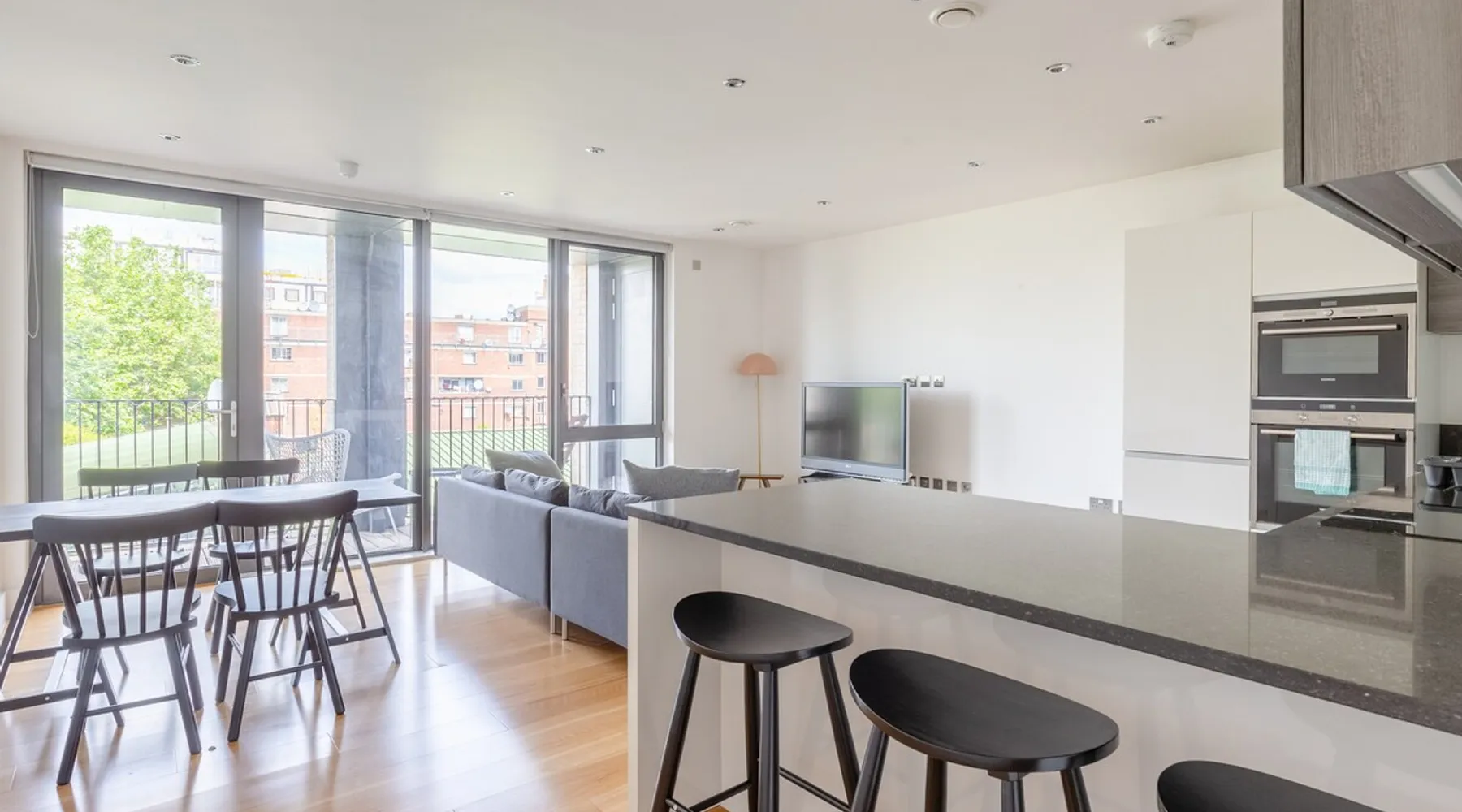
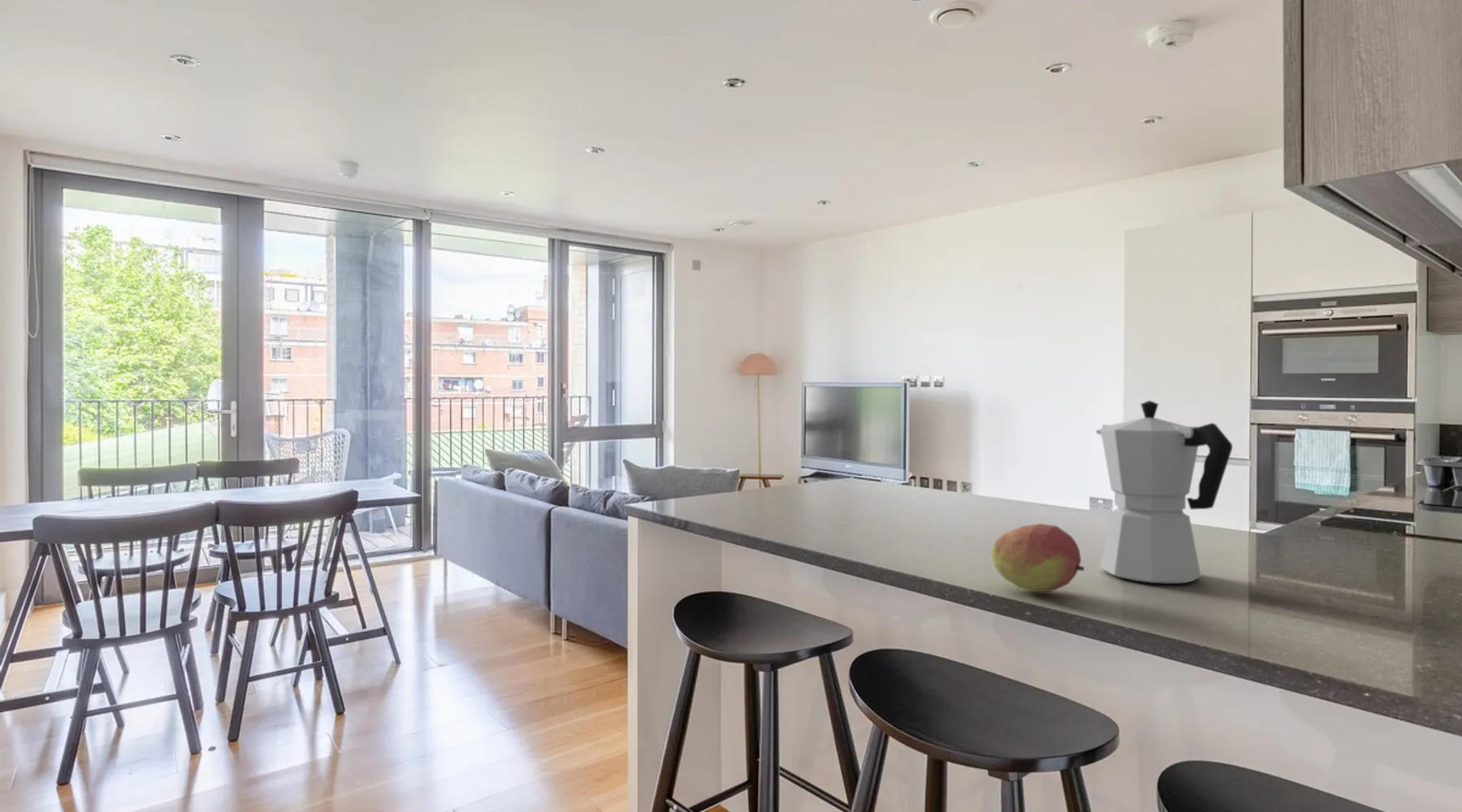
+ fruit [991,523,1085,593]
+ moka pot [1096,400,1233,585]
